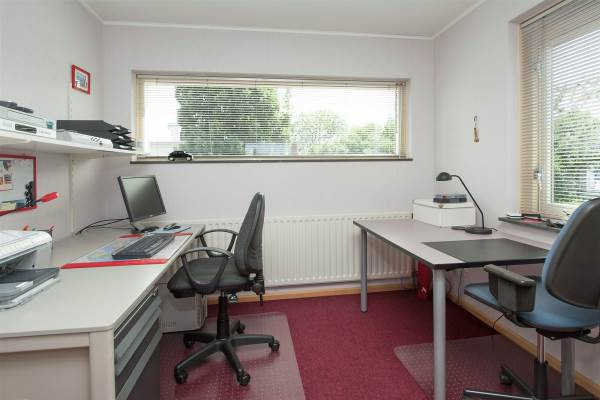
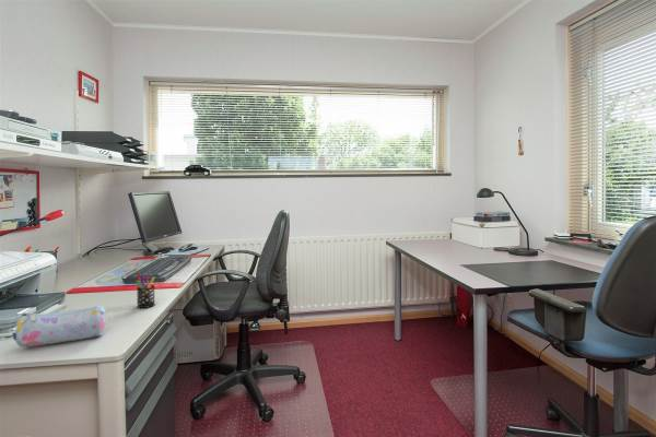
+ pen holder [134,272,156,309]
+ pencil case [12,305,107,347]
